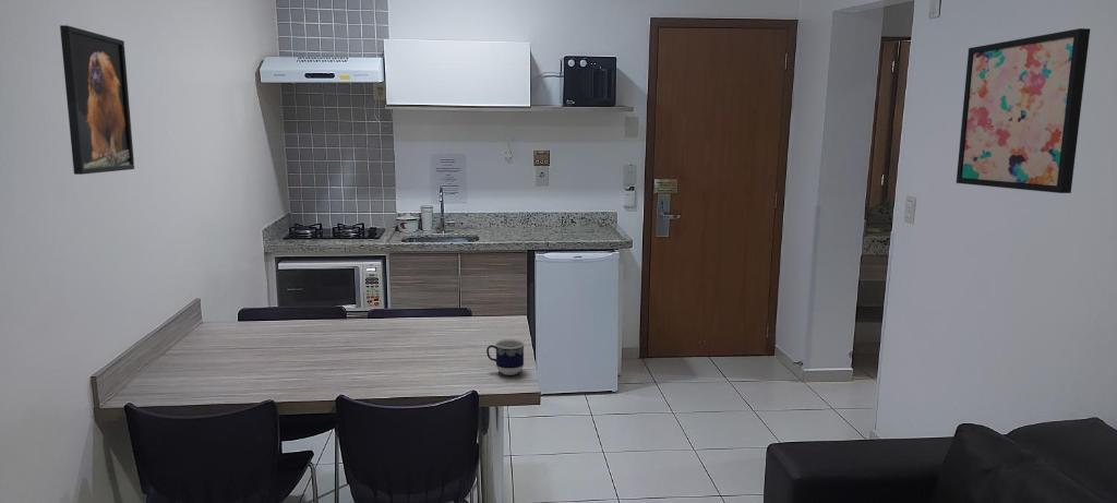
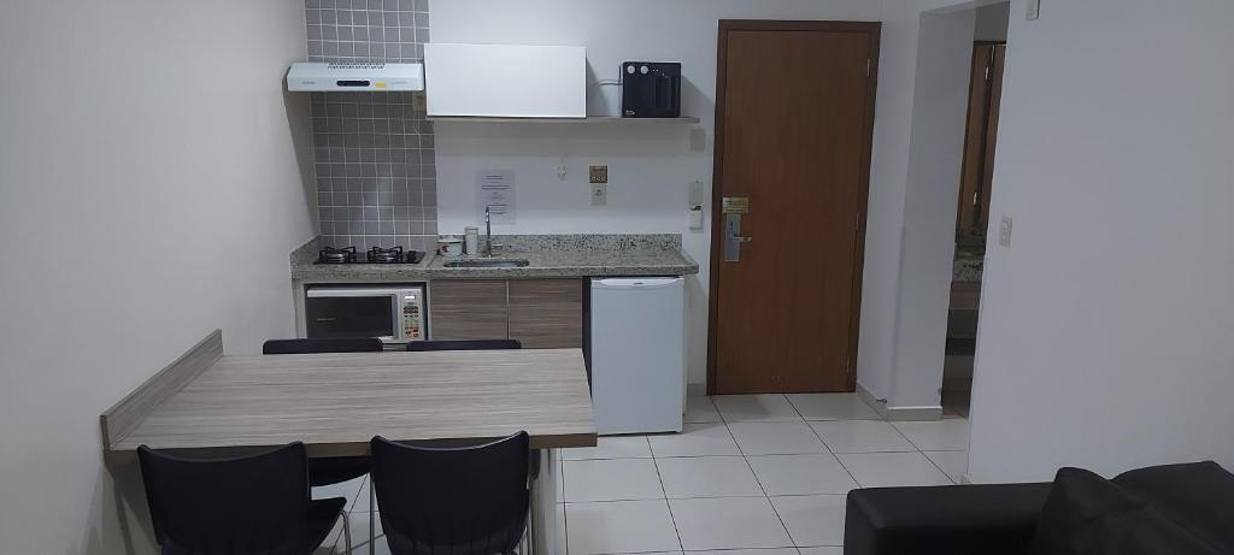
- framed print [59,24,135,176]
- wall art [956,27,1091,194]
- cup [485,338,526,376]
